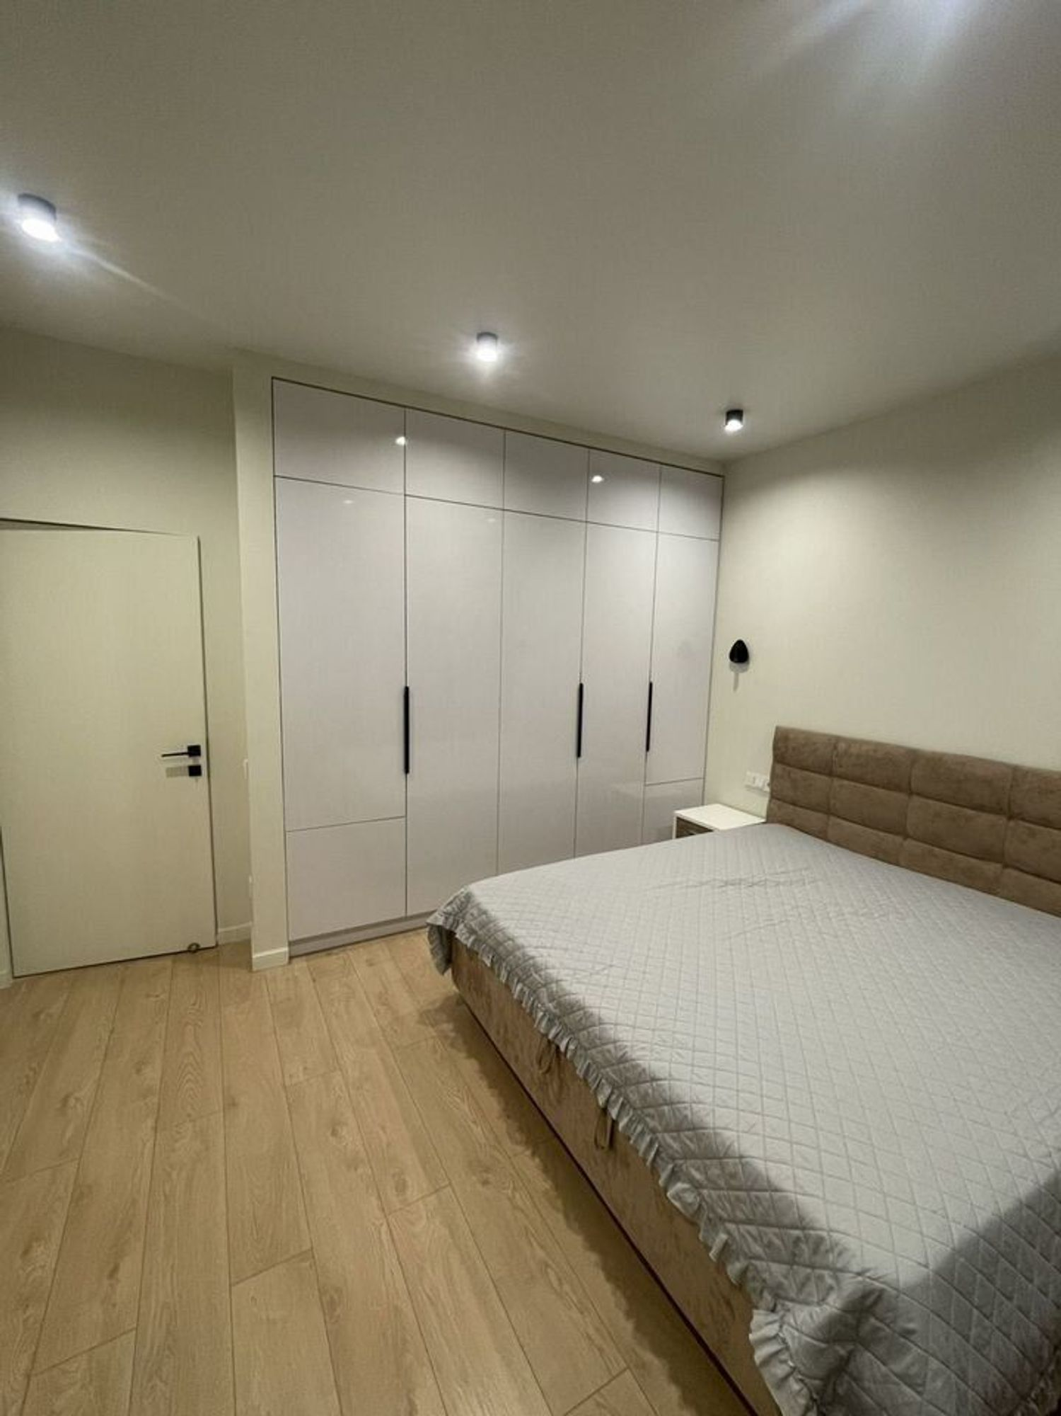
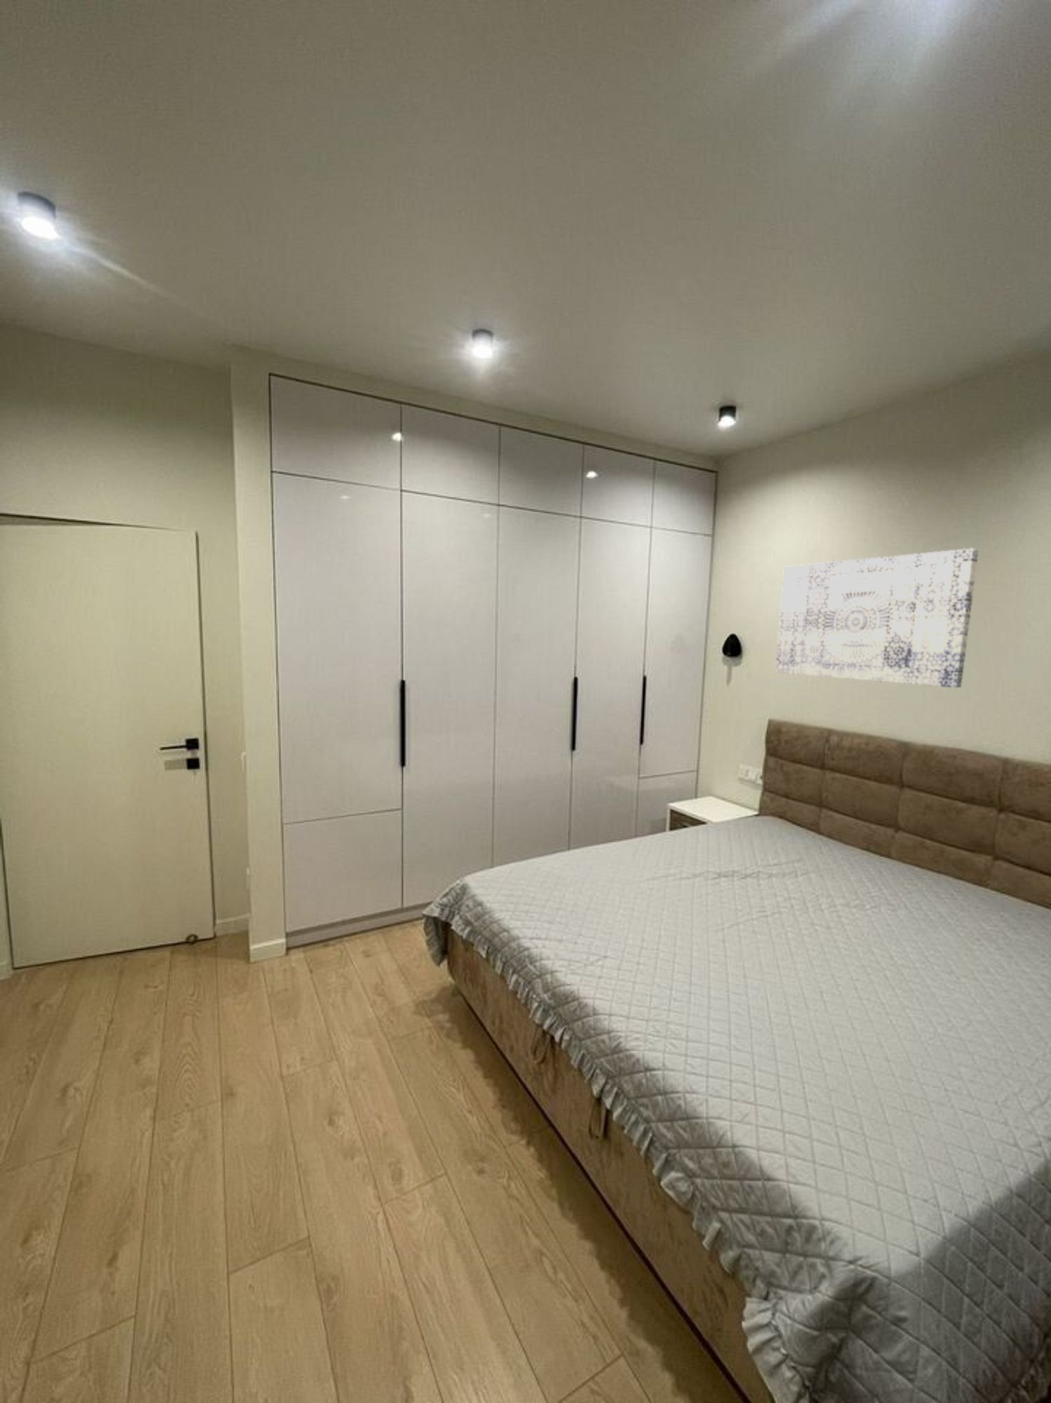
+ wall art [775,548,979,688]
